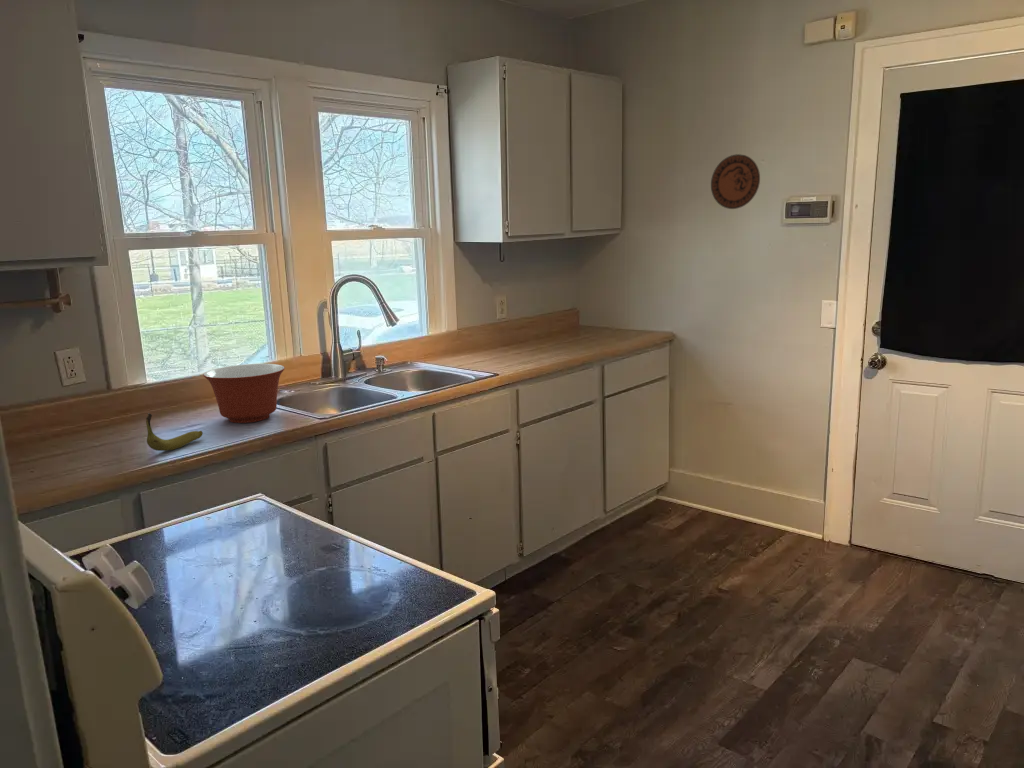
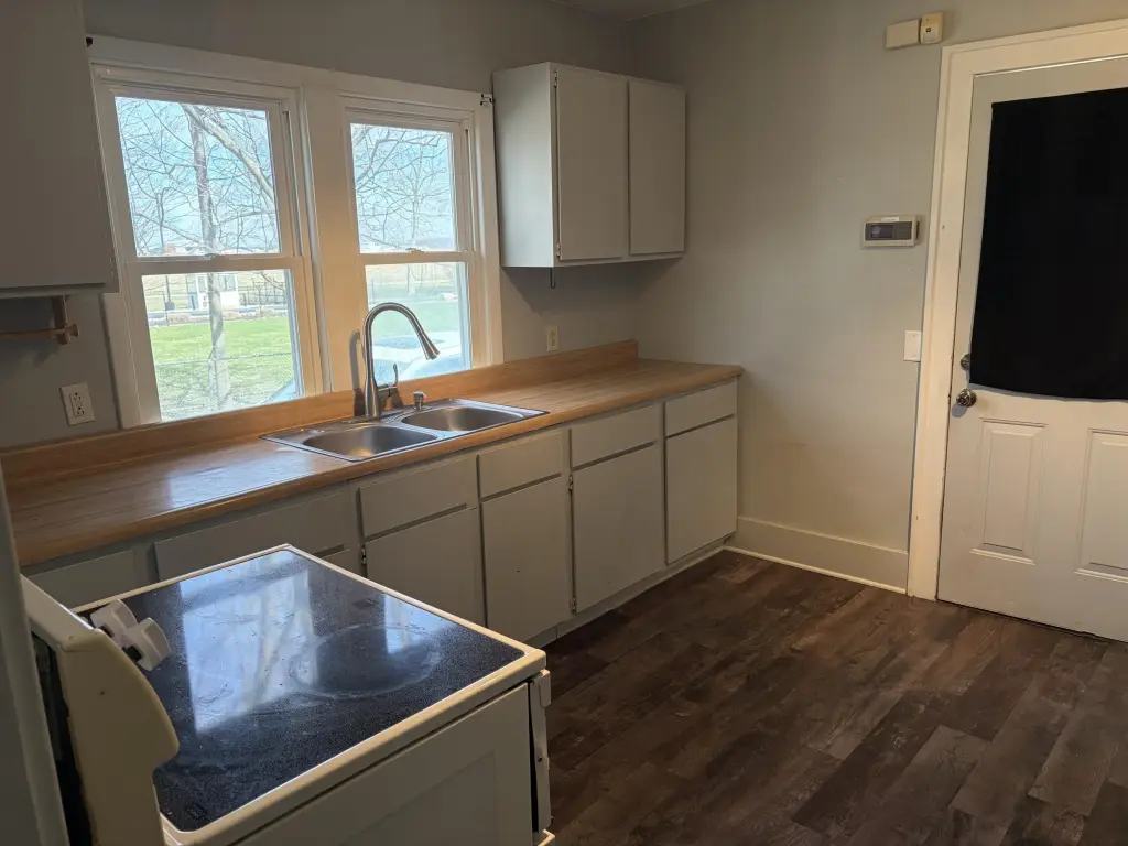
- banana [145,412,204,452]
- decorative plate [710,153,761,210]
- mixing bowl [202,363,286,424]
